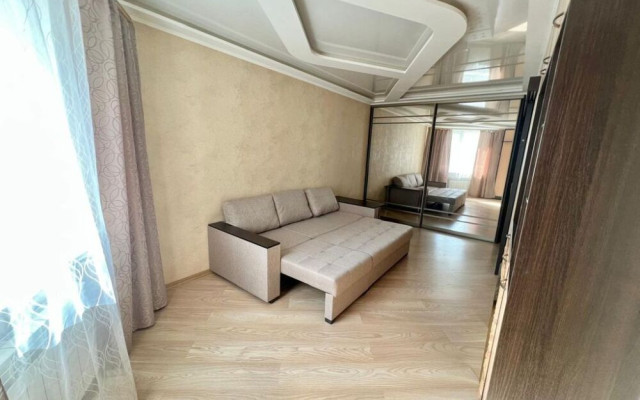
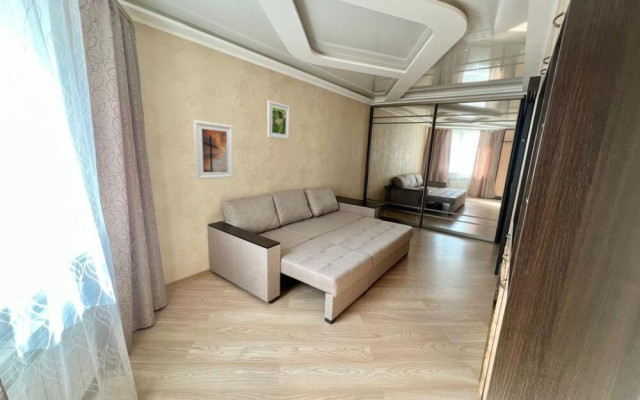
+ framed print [193,119,234,180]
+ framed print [266,100,291,141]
